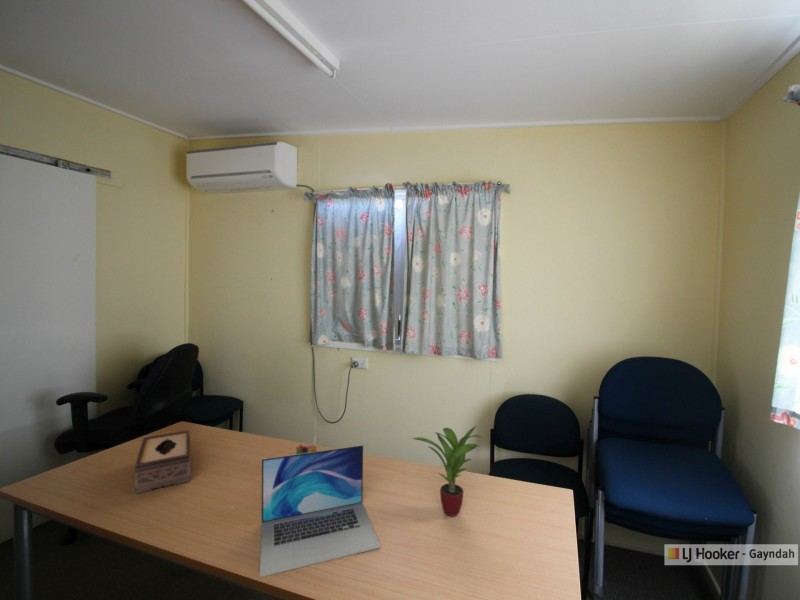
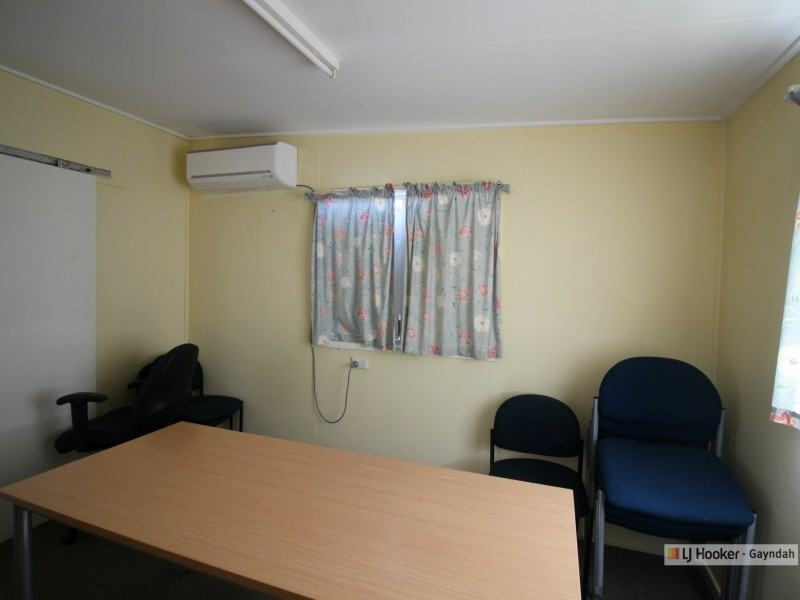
- laptop [259,444,381,578]
- potted plant [411,425,482,517]
- pen holder [295,435,318,454]
- tissue box [133,429,191,495]
